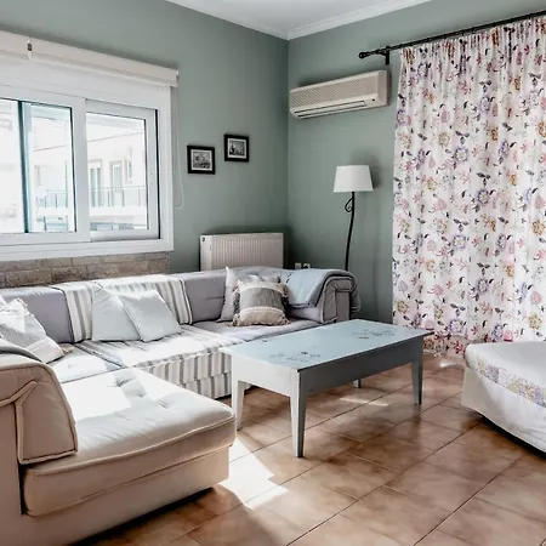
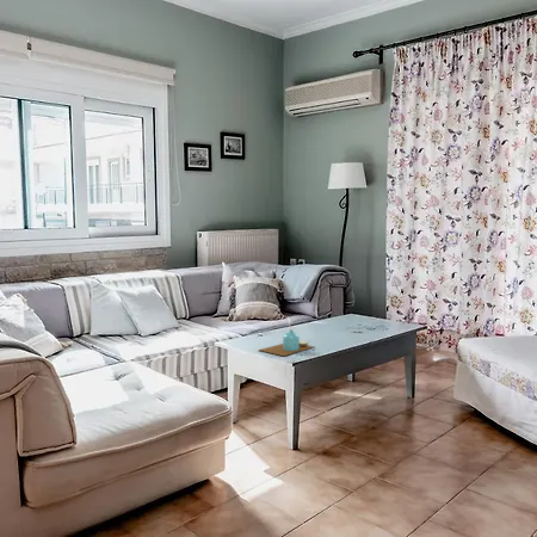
+ candle [258,316,316,357]
